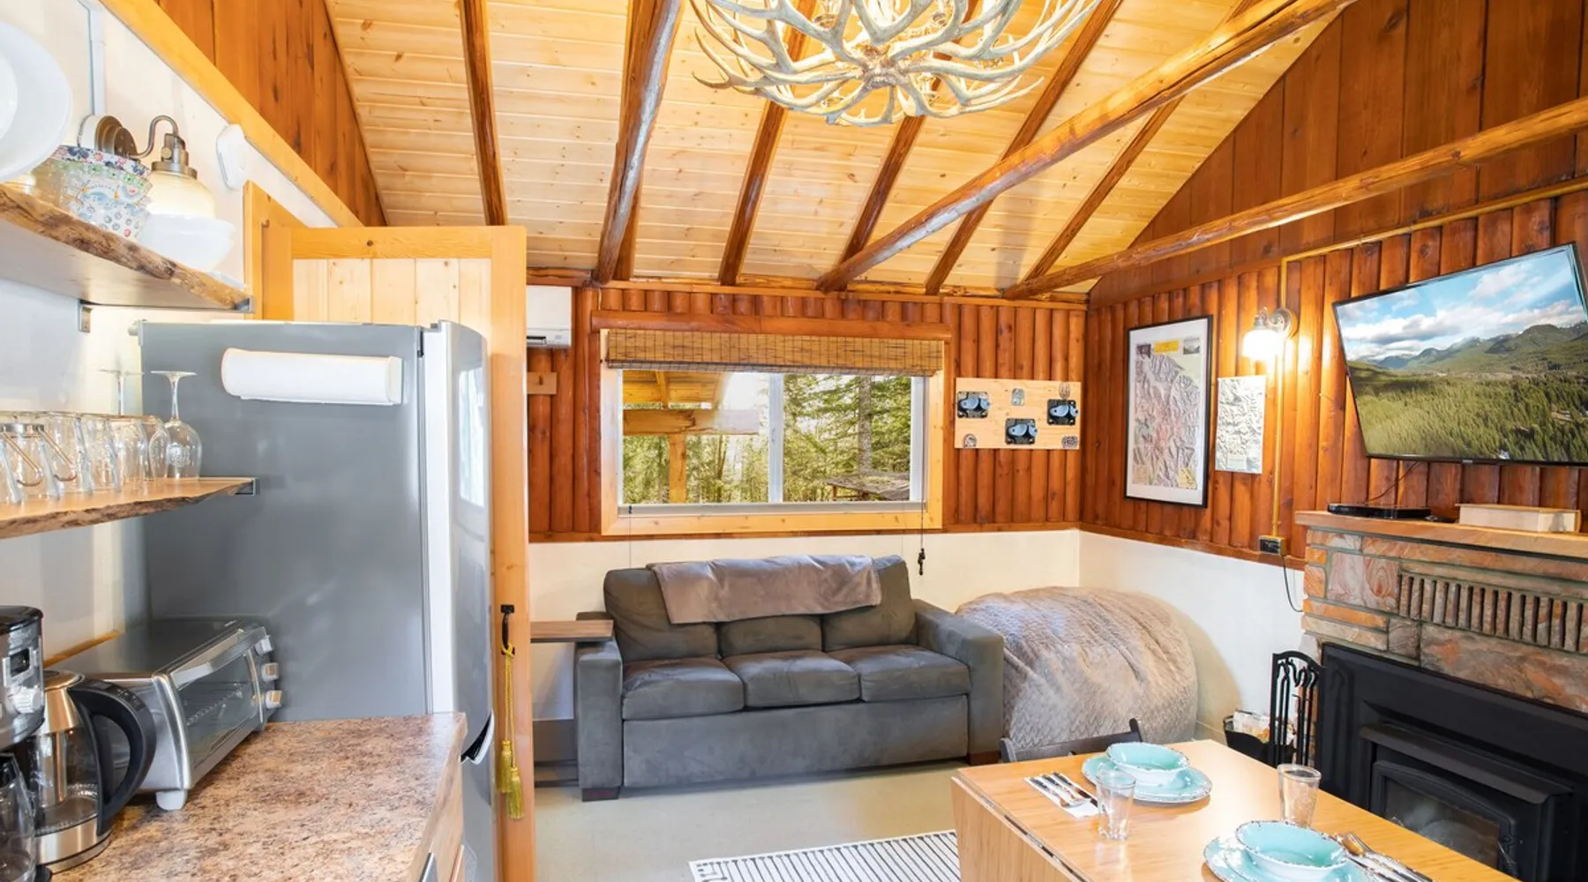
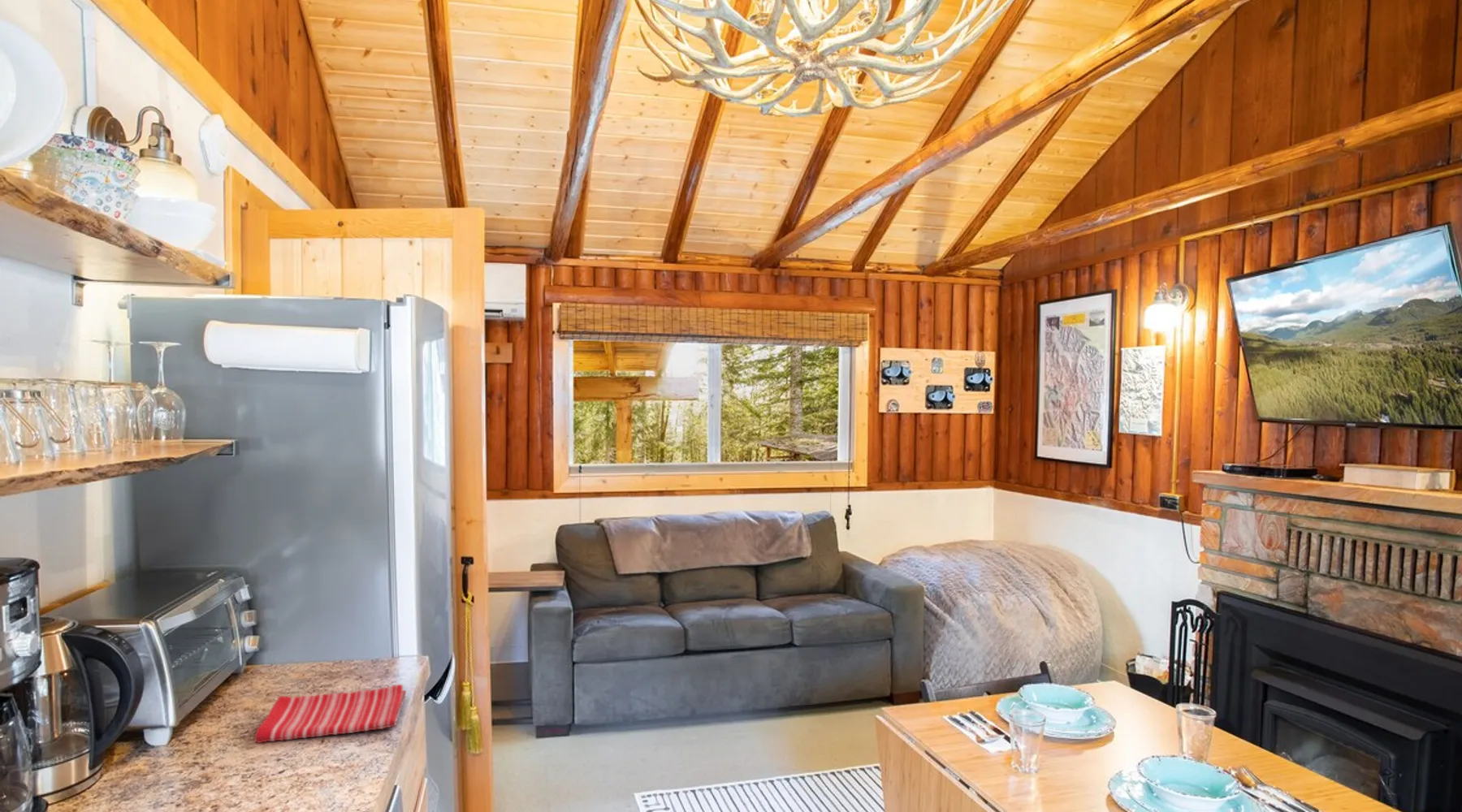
+ dish towel [253,684,407,744]
